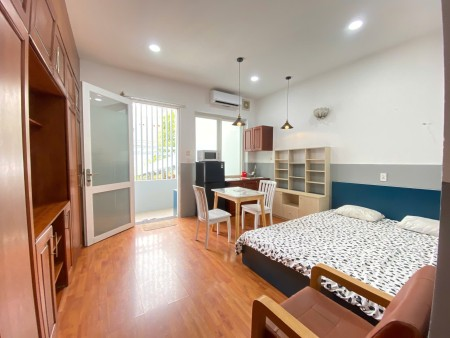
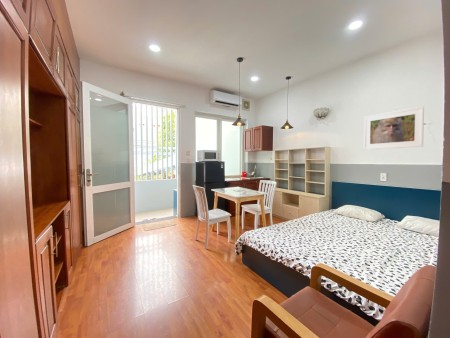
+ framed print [363,105,425,151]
